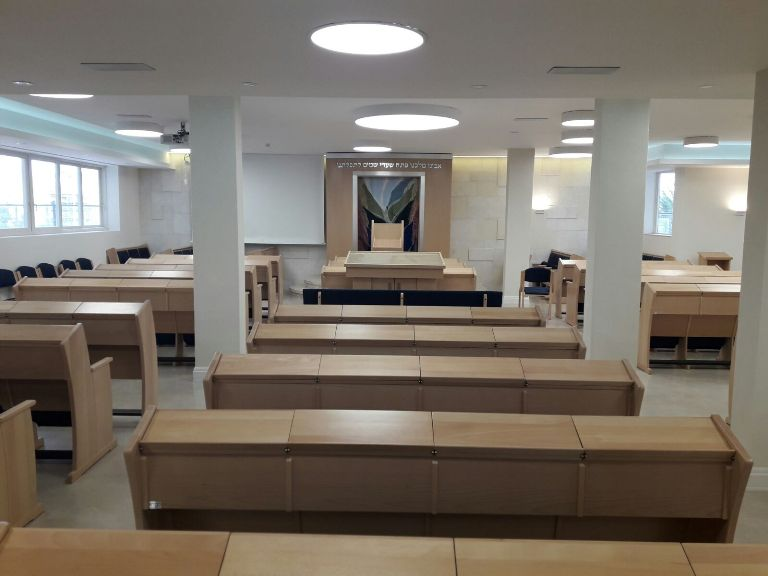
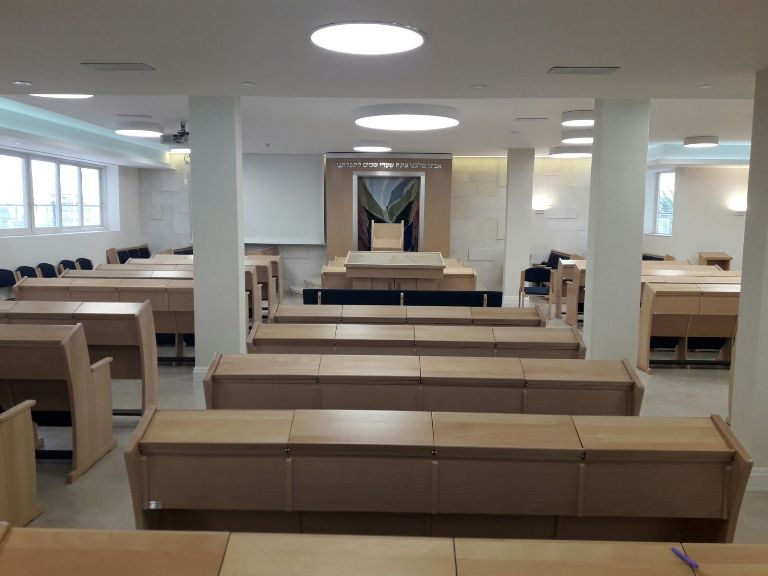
+ pen [669,546,700,570]
